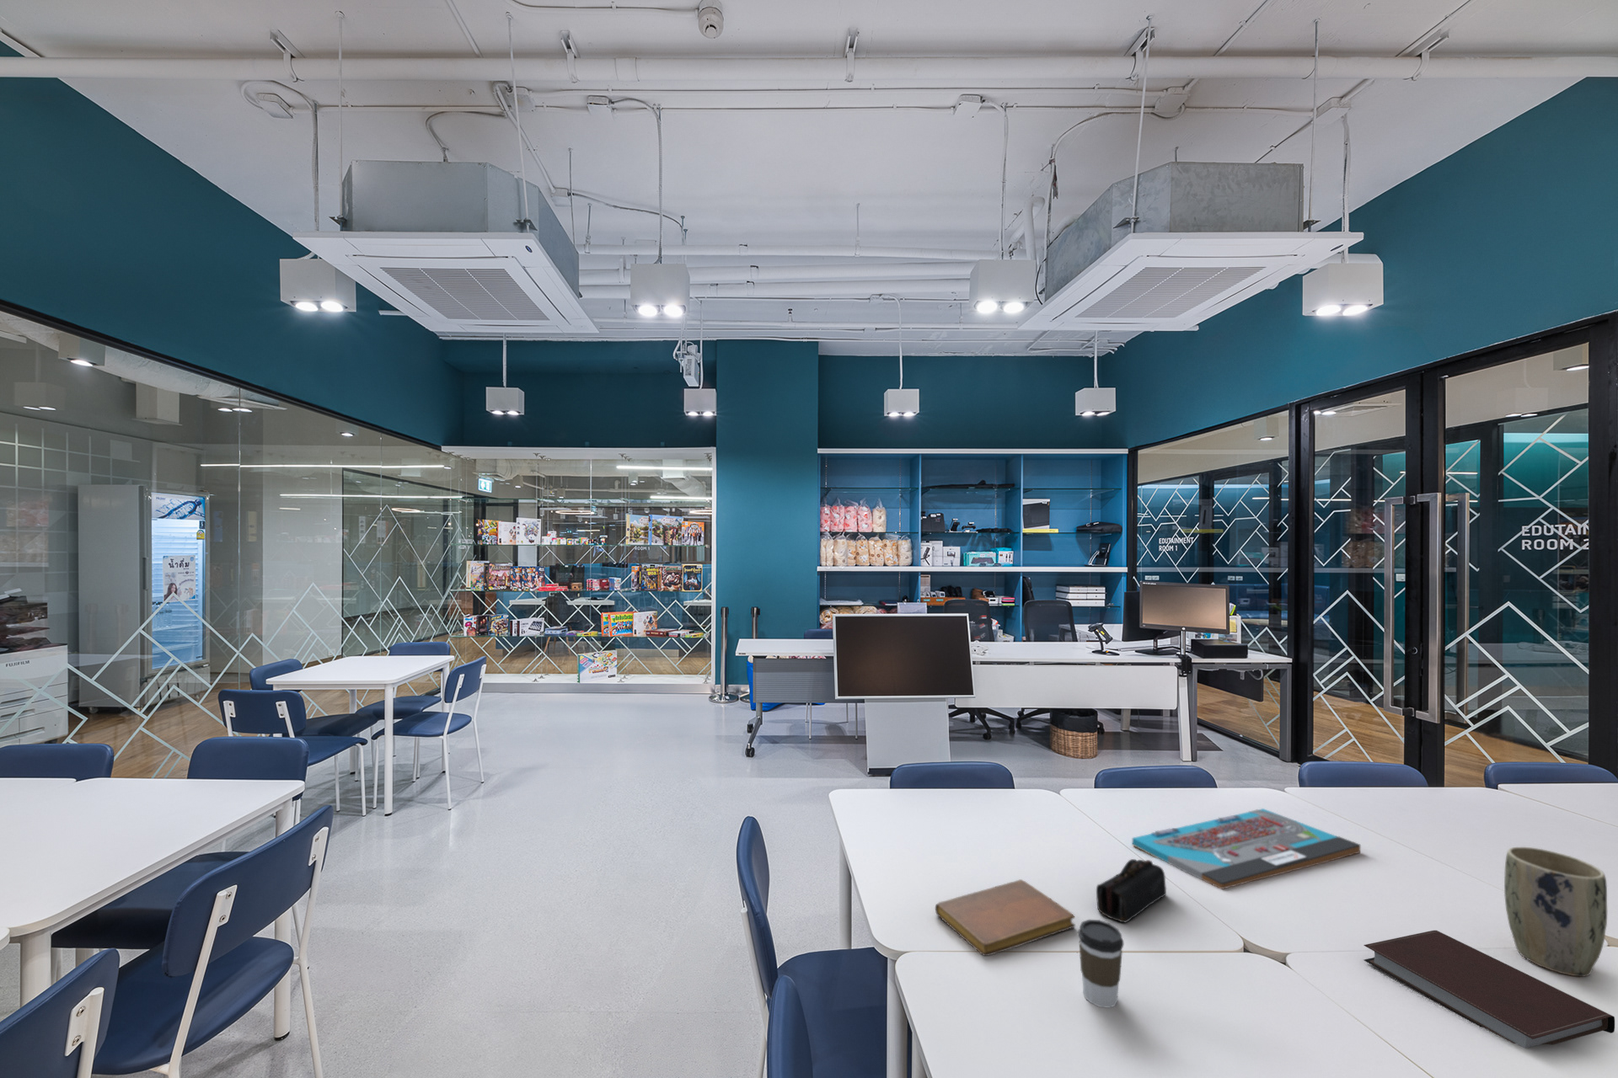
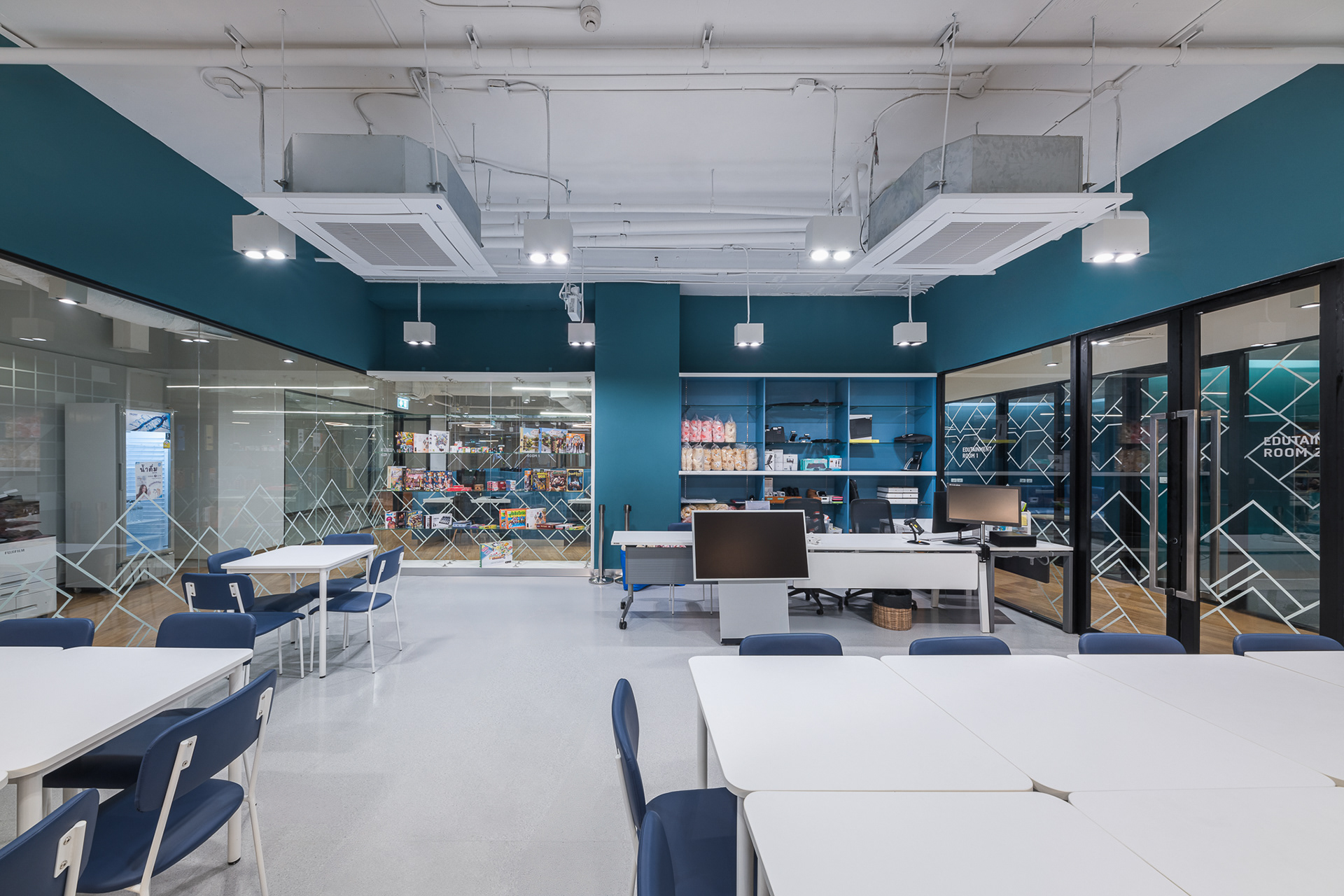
- board game [1132,807,1362,890]
- coffee cup [1077,919,1124,1009]
- notebook [1364,930,1616,1049]
- pencil case [1096,858,1168,923]
- plant pot [1504,846,1608,978]
- notebook [934,878,1076,956]
